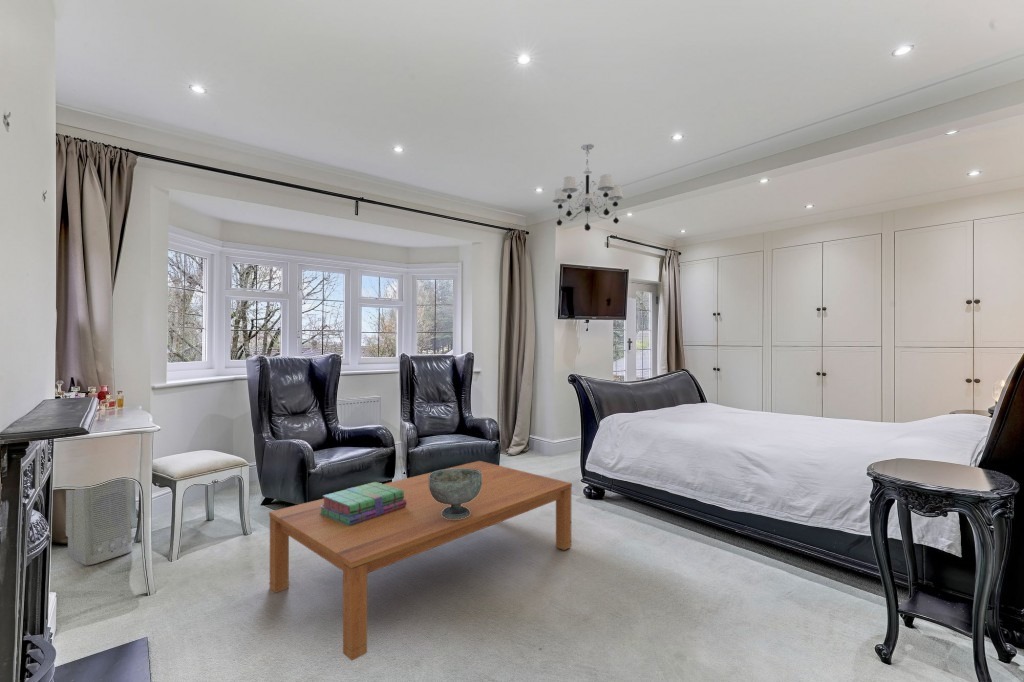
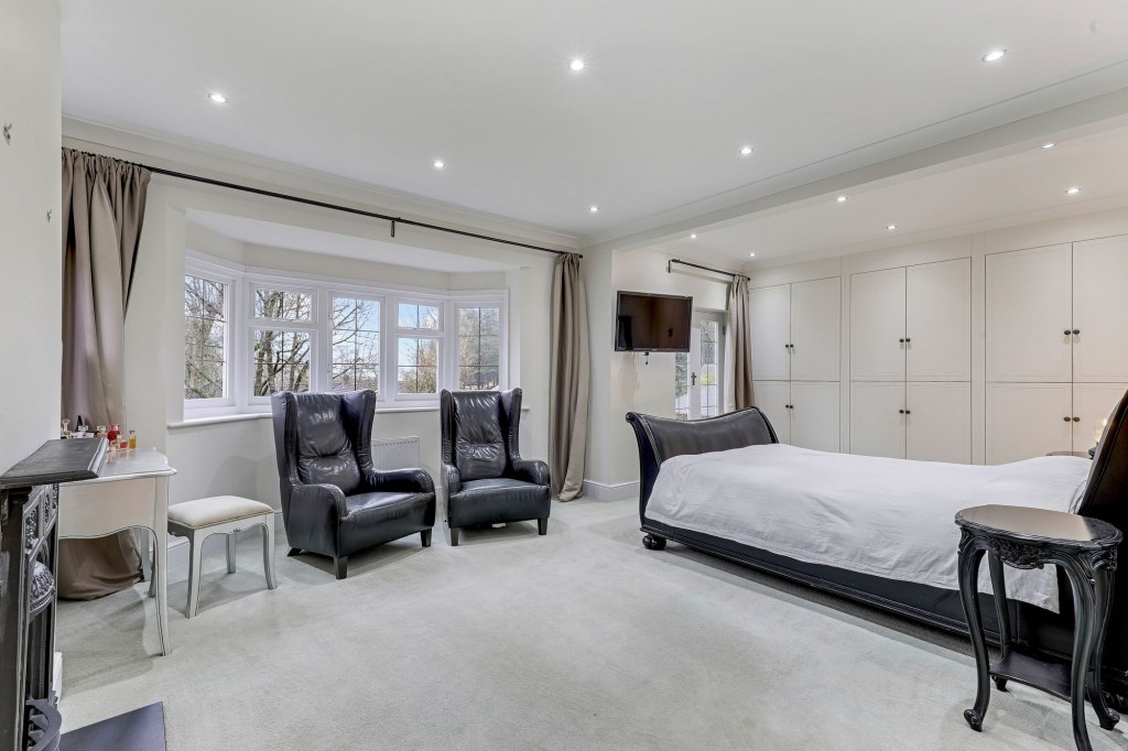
- chandelier [552,143,624,232]
- air purifier [65,479,133,566]
- decorative bowl [429,467,482,519]
- stack of books [319,481,406,526]
- coffee table [268,460,573,662]
